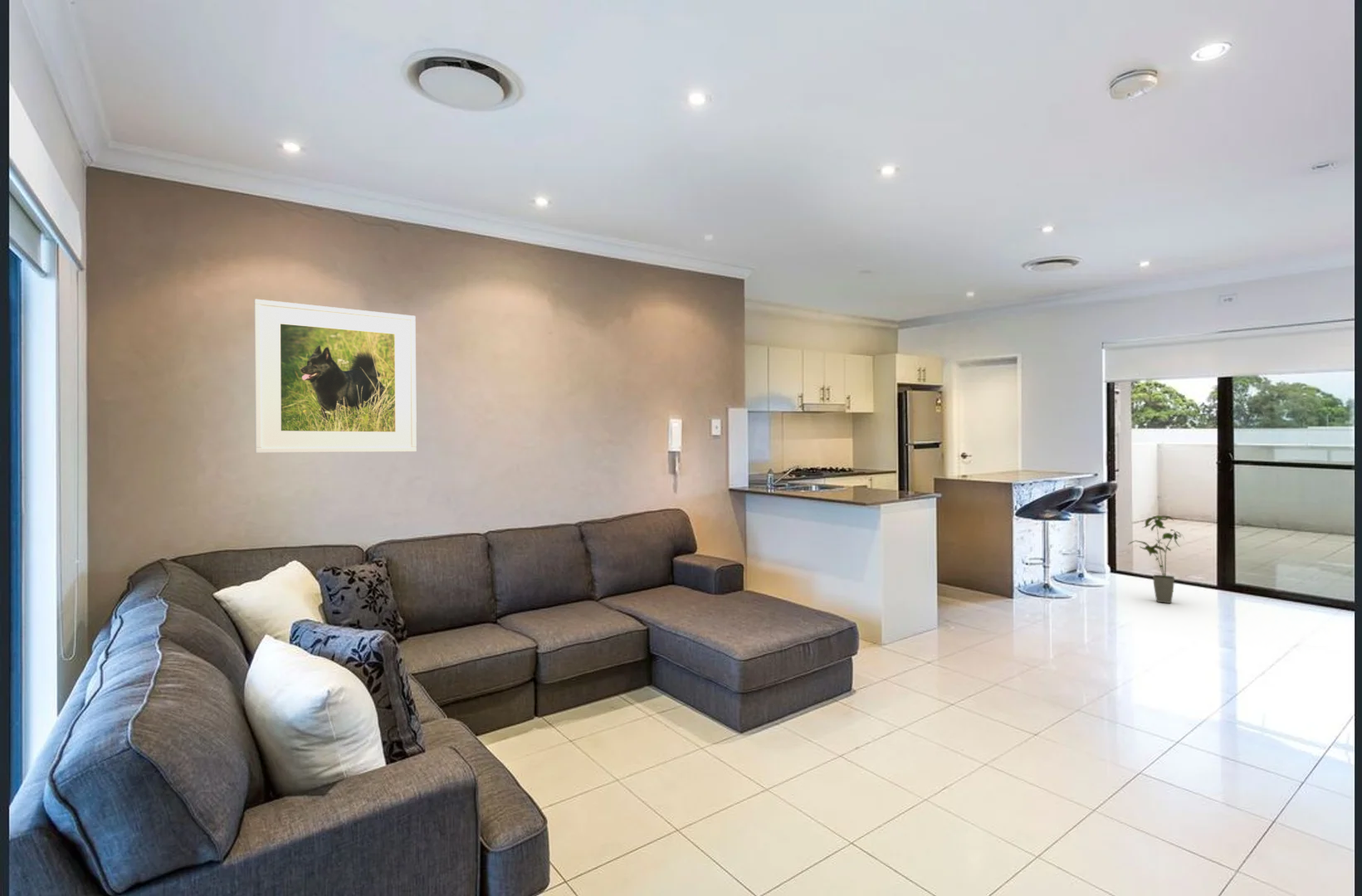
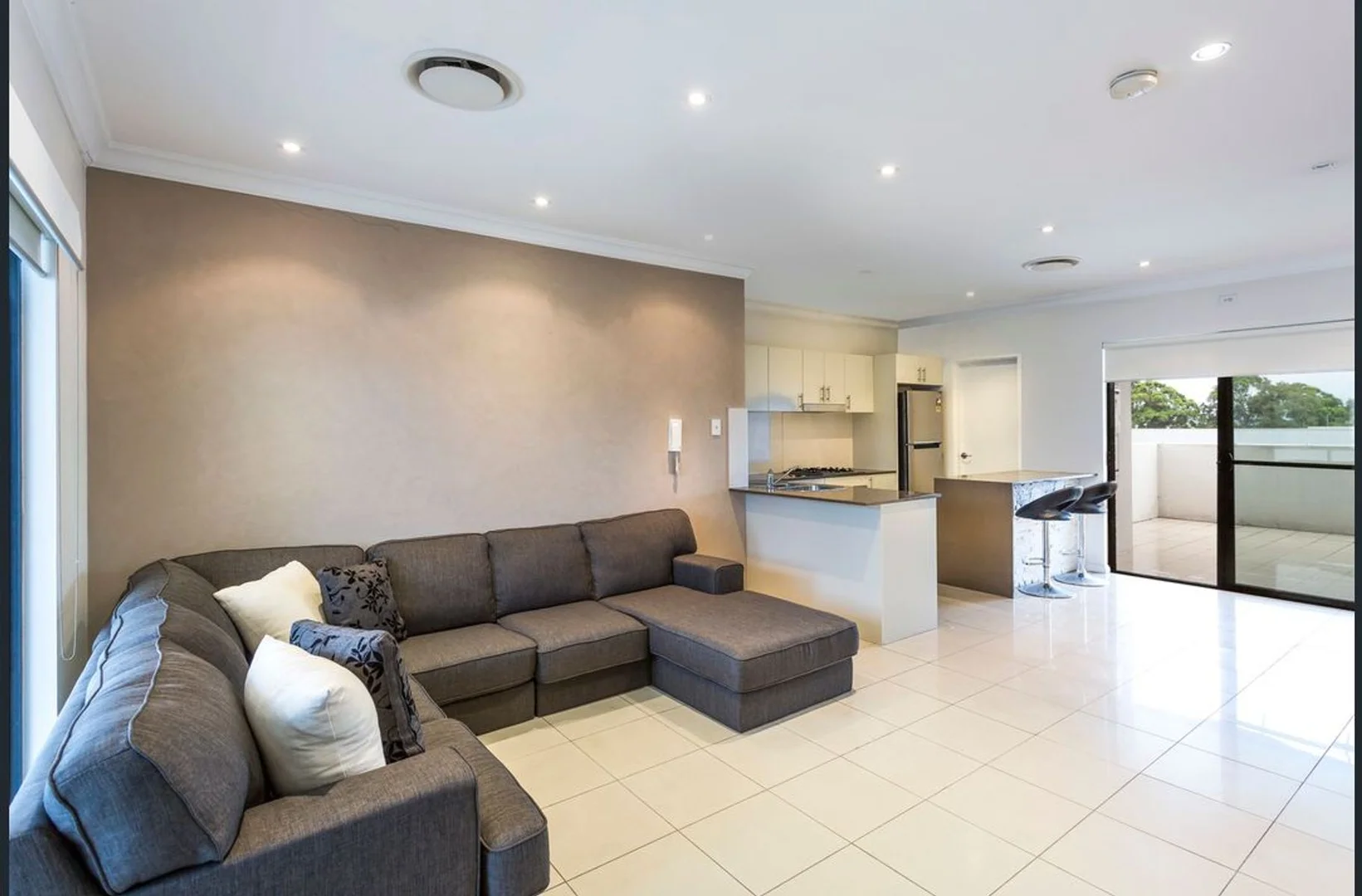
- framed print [253,299,417,454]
- house plant [1128,514,1185,604]
